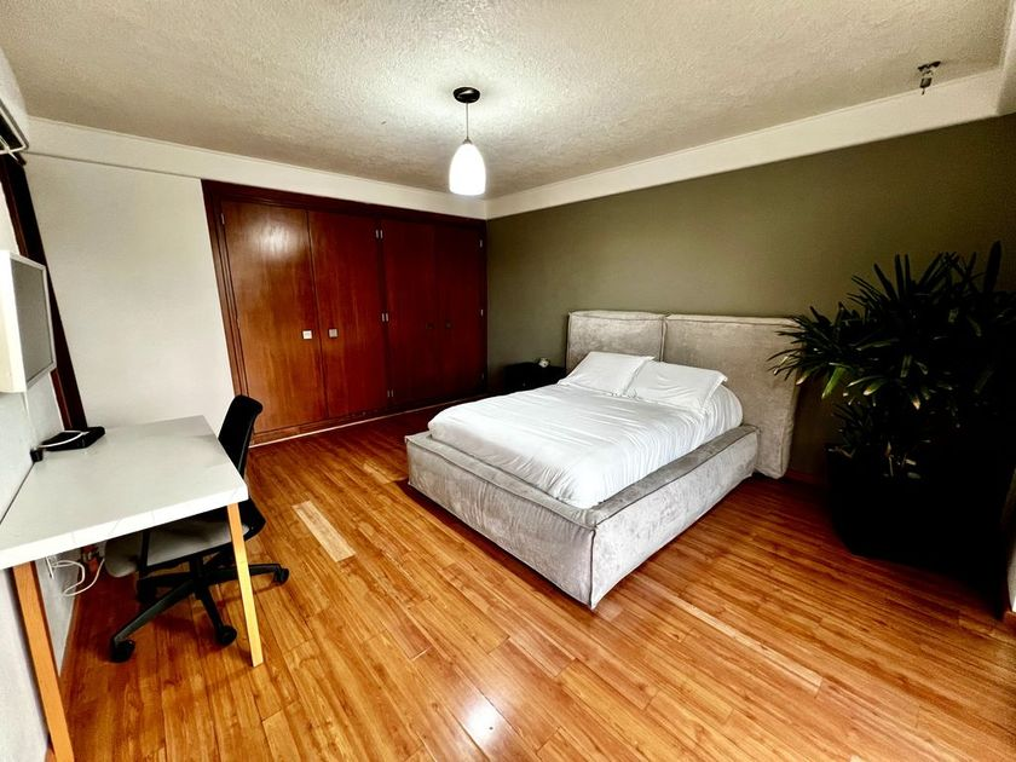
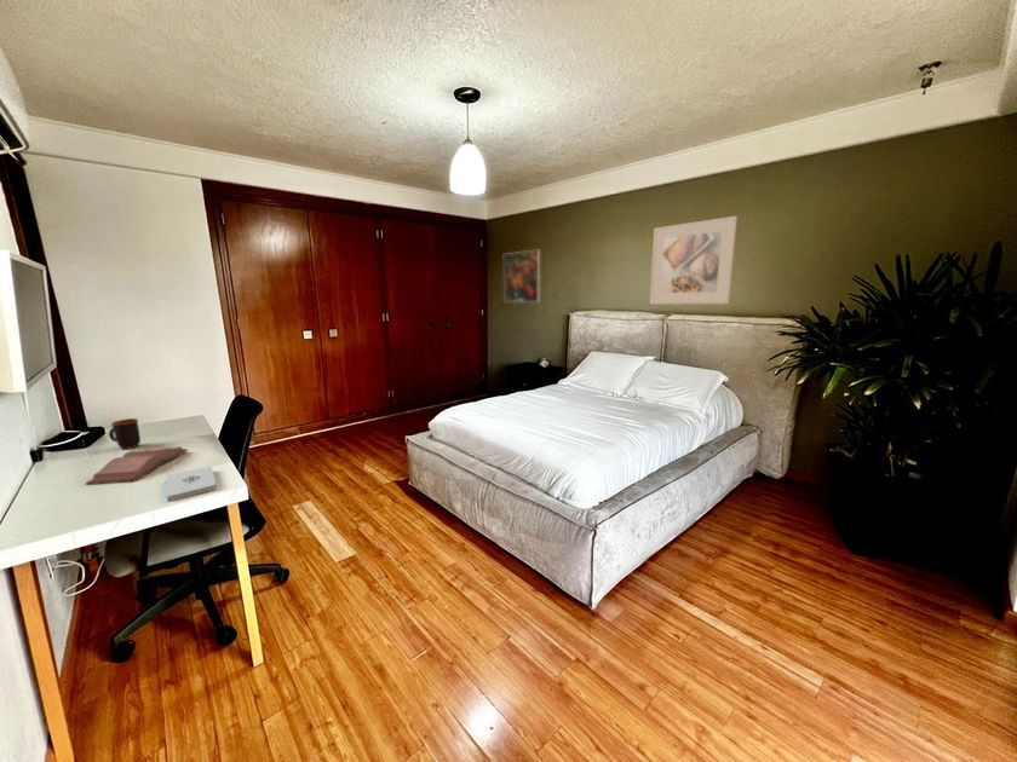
+ notepad [166,464,218,502]
+ hardback book [85,445,189,486]
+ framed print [502,248,541,304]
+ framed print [649,215,739,305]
+ mug [108,417,142,450]
